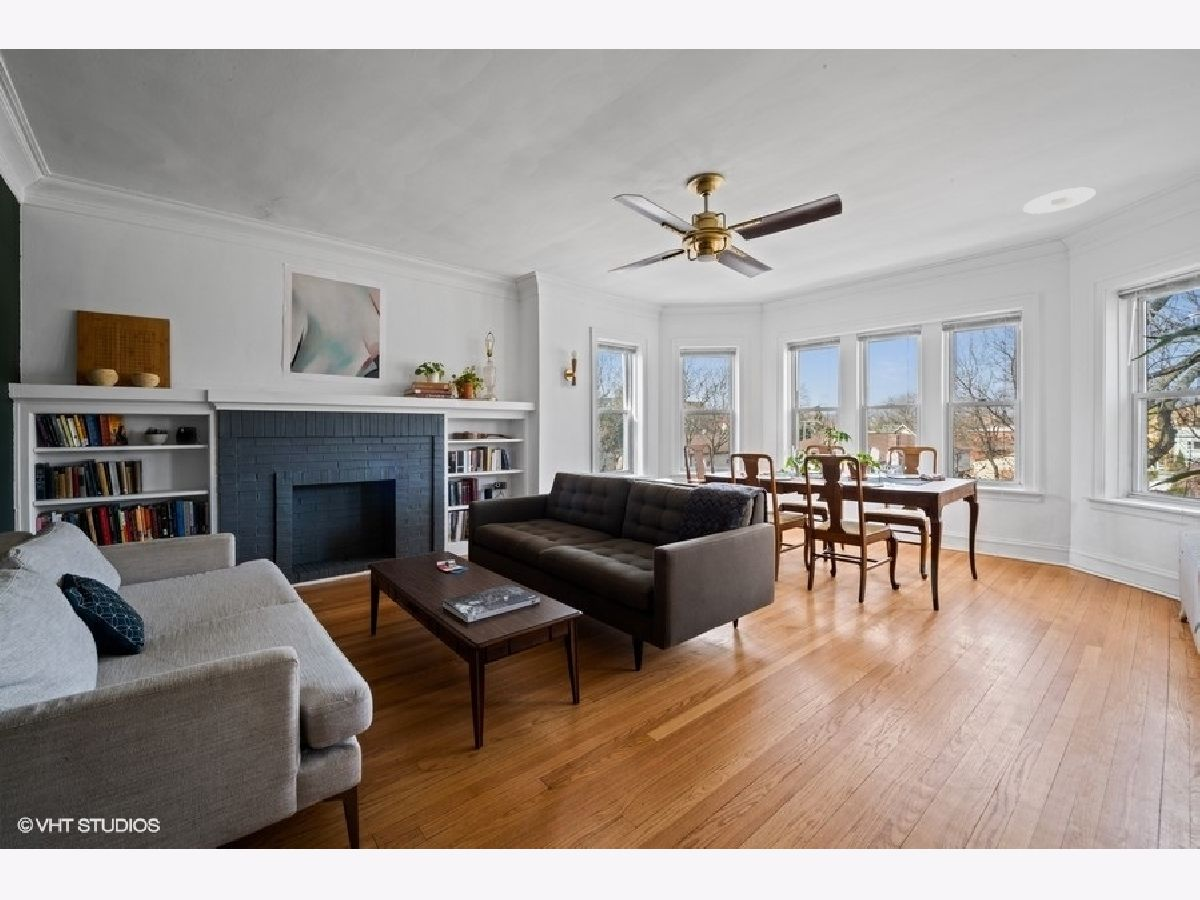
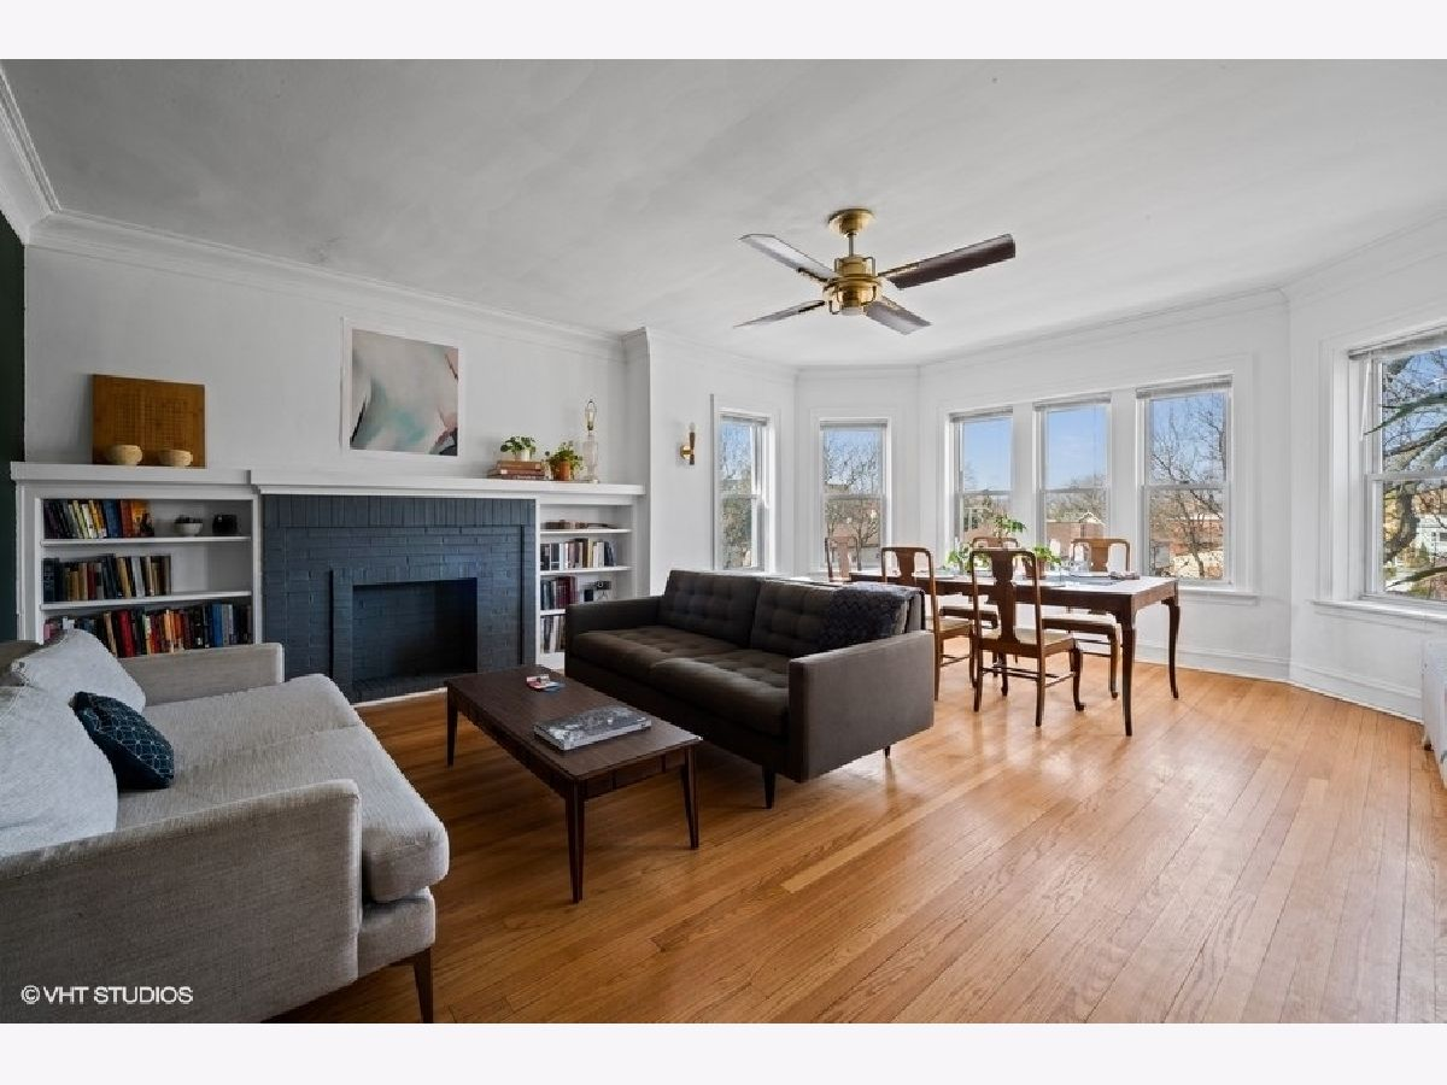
- recessed light [1022,187,1097,215]
